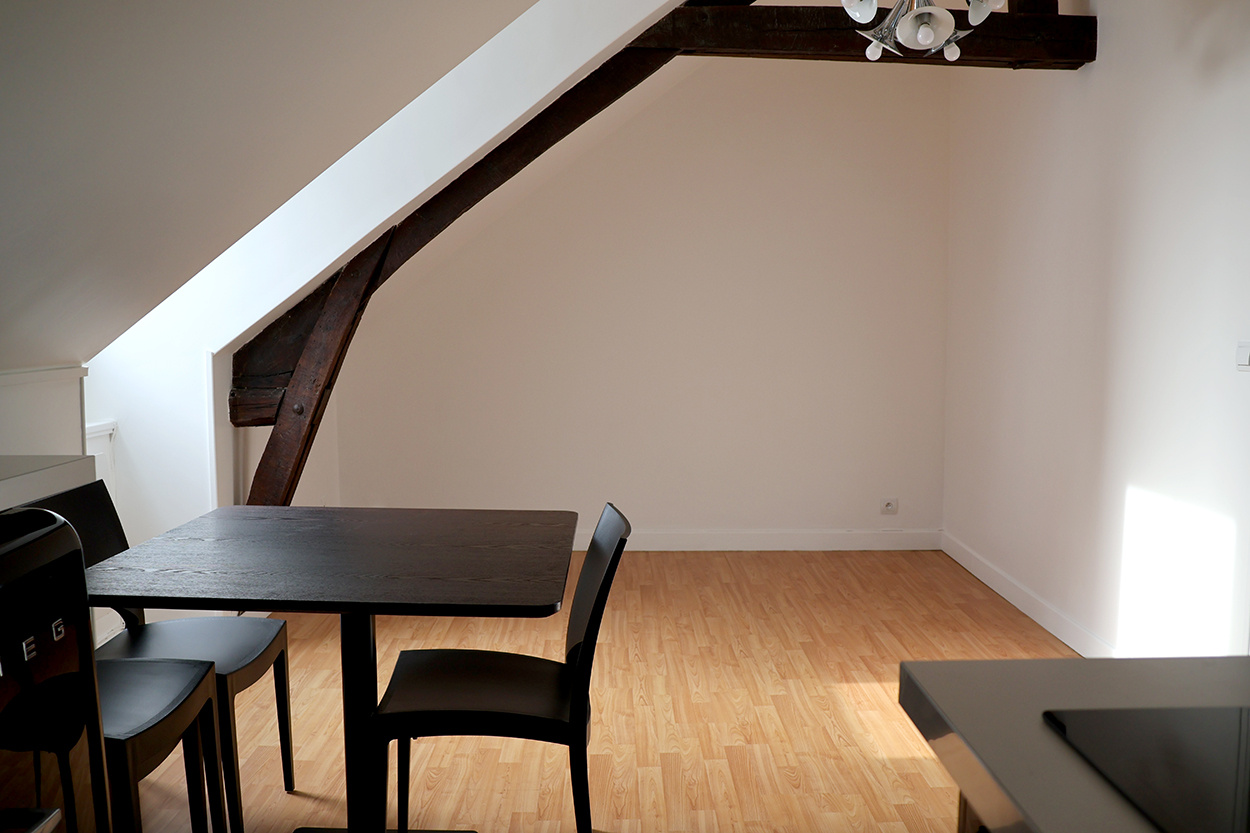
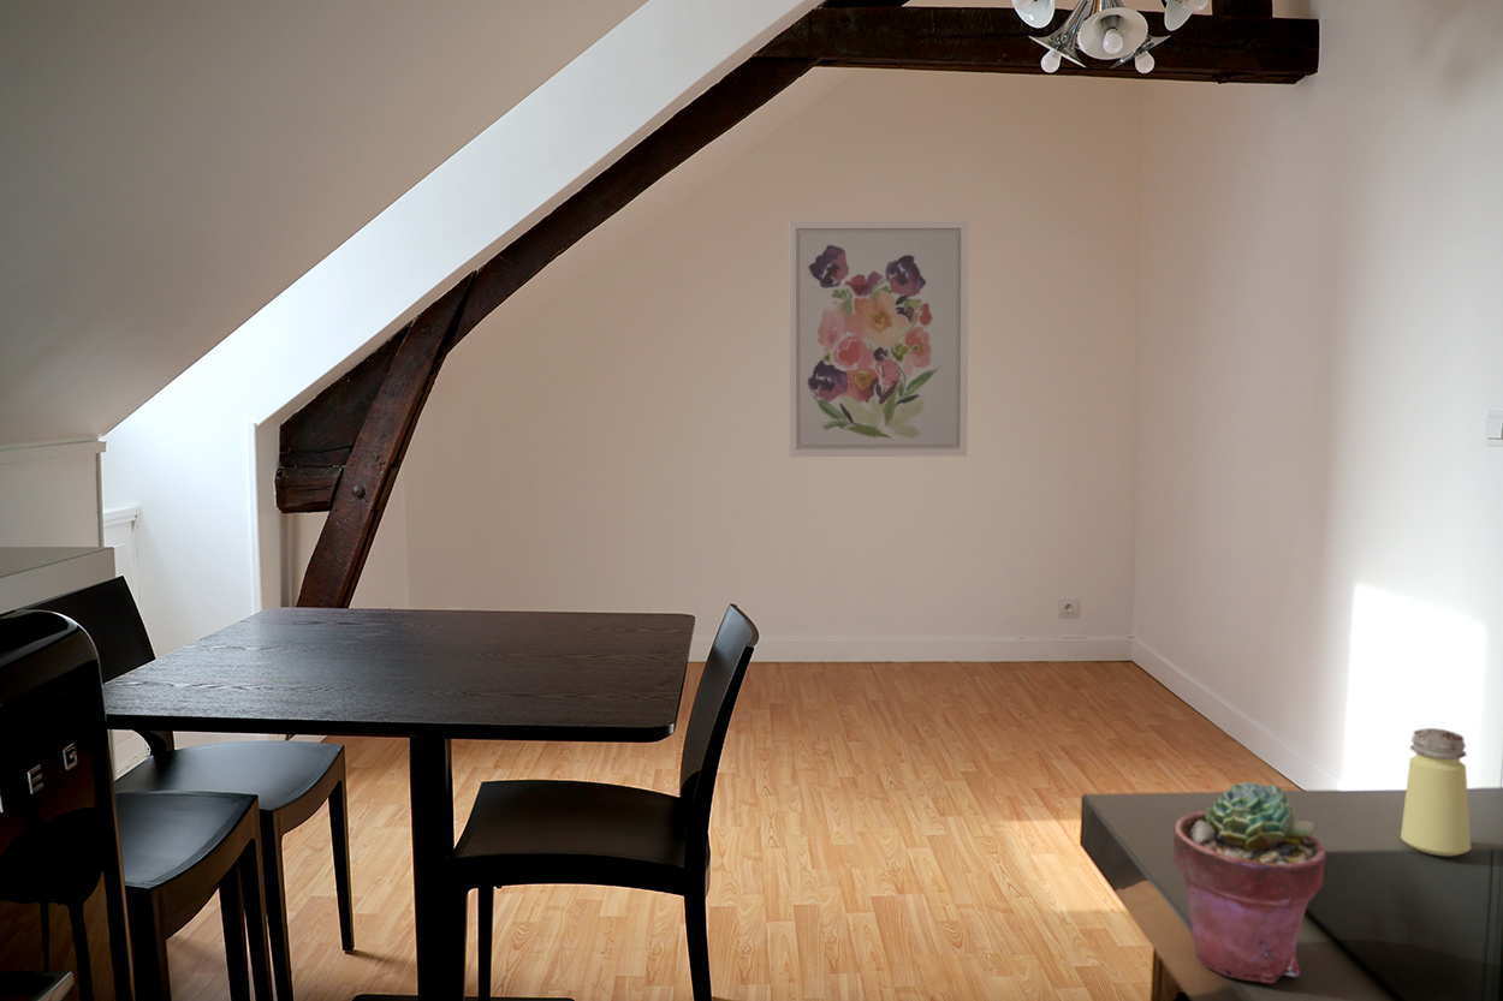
+ potted succulent [1171,780,1327,984]
+ wall art [788,219,969,458]
+ saltshaker [1400,727,1472,857]
